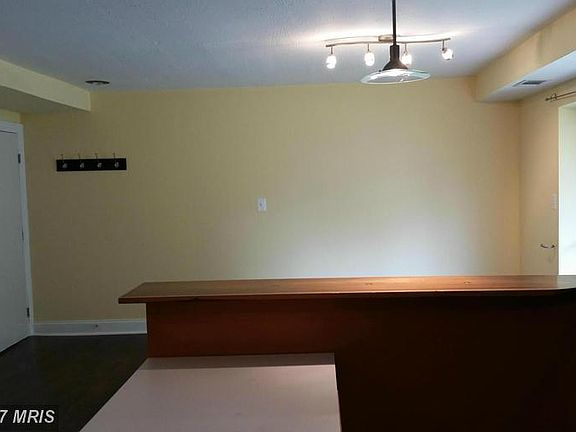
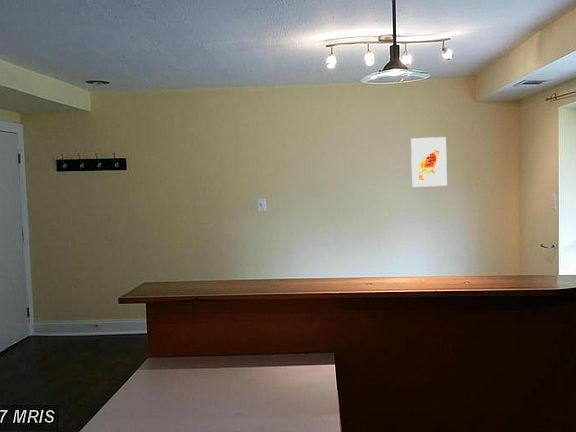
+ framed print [410,136,448,188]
